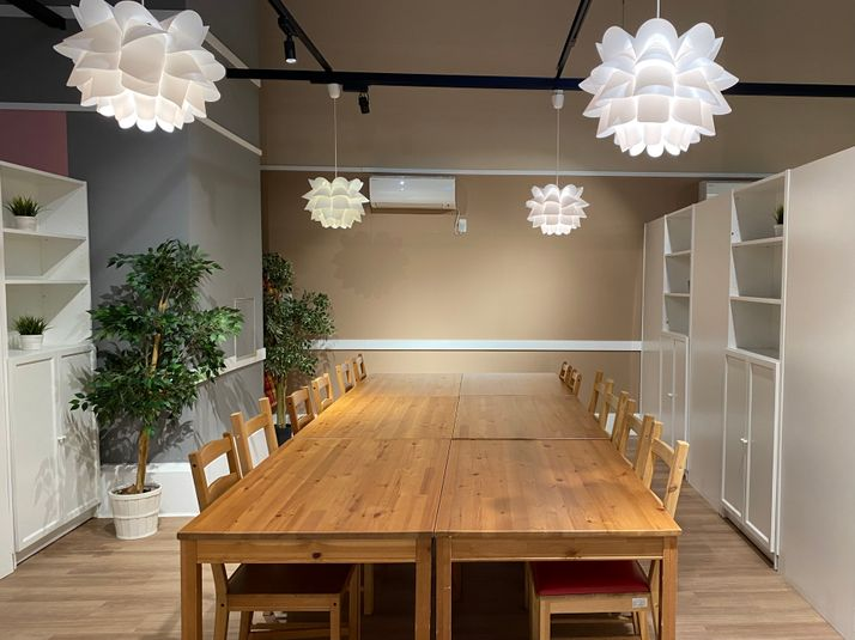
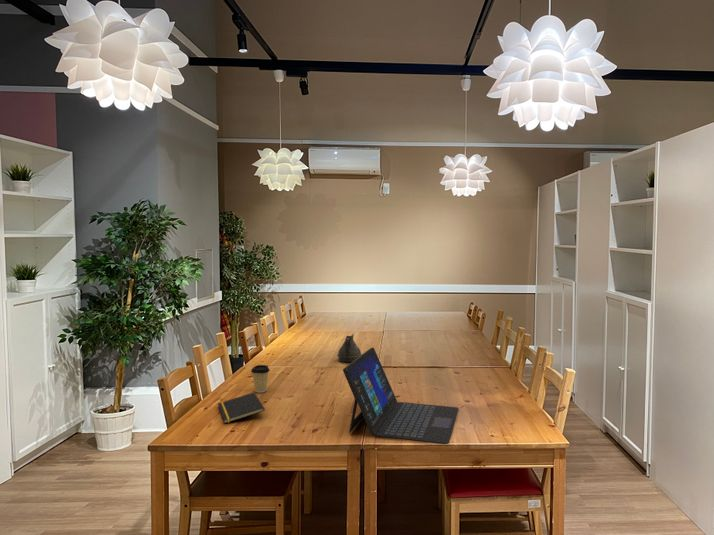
+ coffee cup [250,364,271,394]
+ teapot [336,333,363,363]
+ laptop [342,347,459,445]
+ notepad [217,392,266,424]
